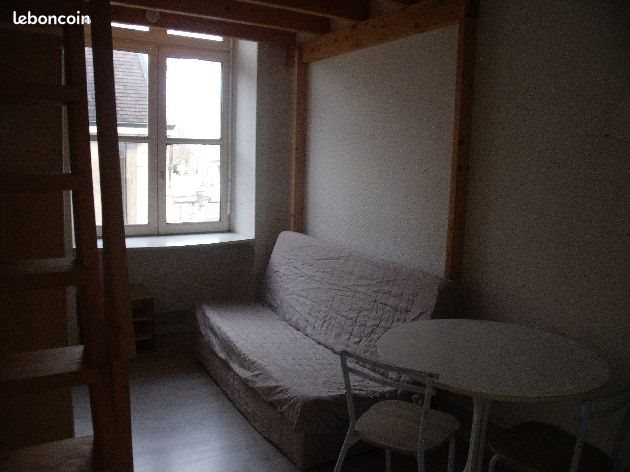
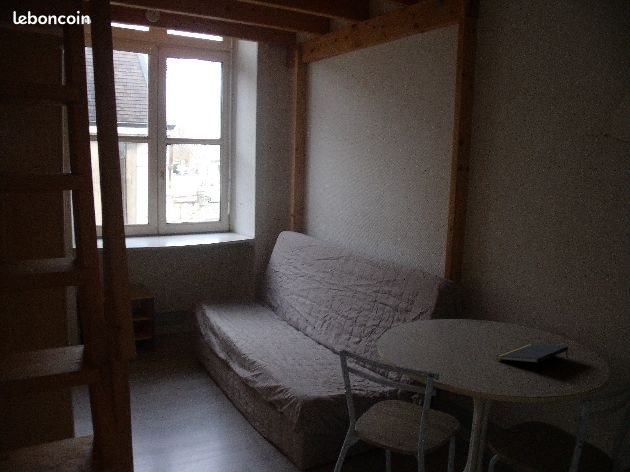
+ notepad [495,343,569,364]
